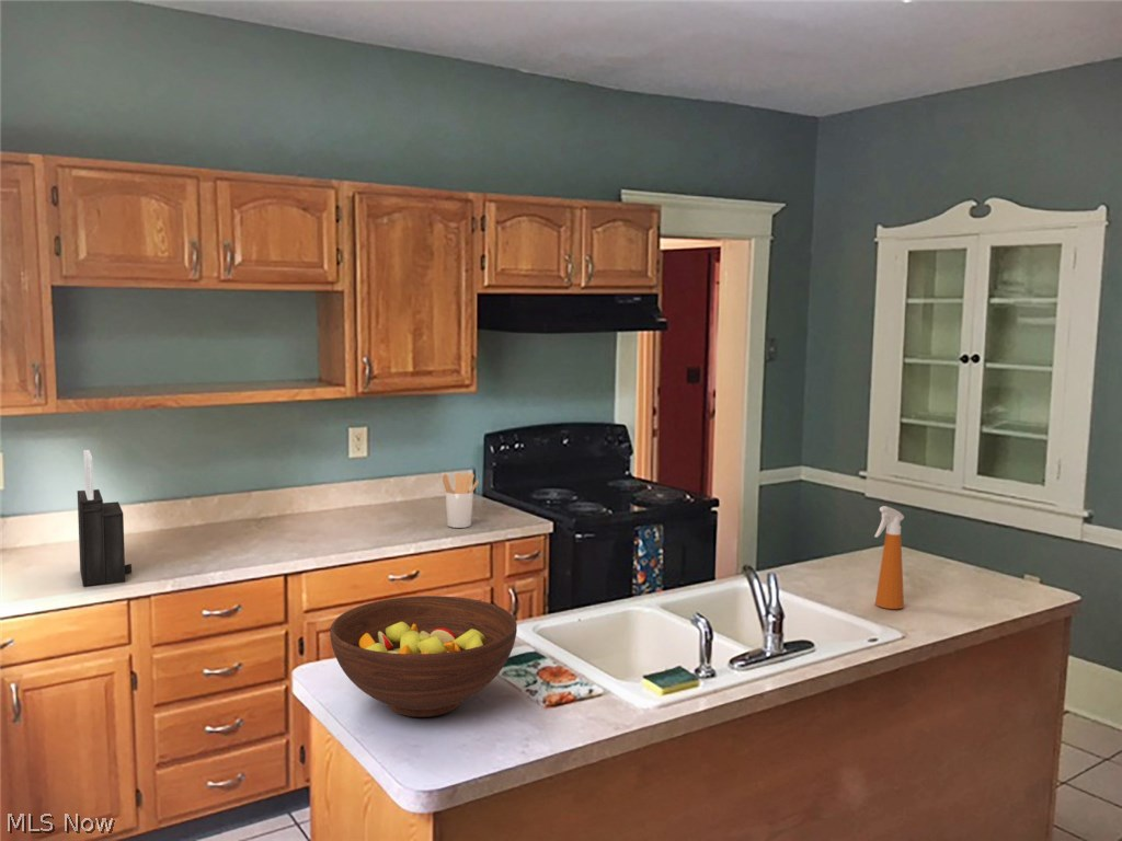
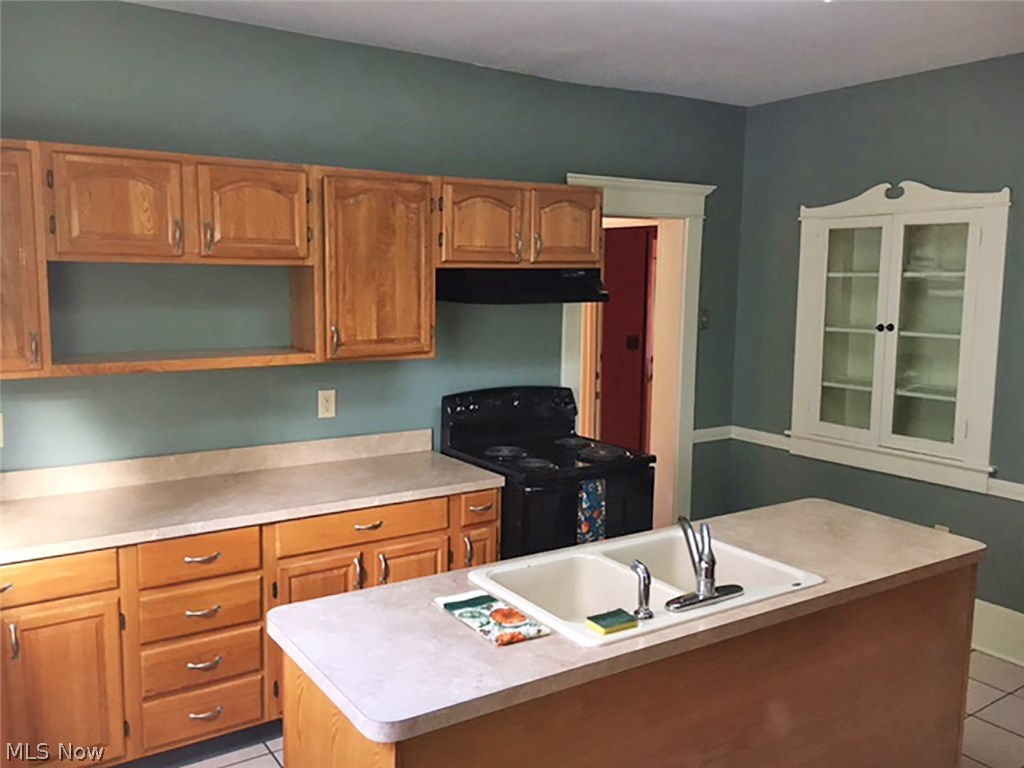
- utensil holder [442,472,480,529]
- fruit bowl [329,595,518,718]
- spray bottle [873,505,905,610]
- knife block [77,449,133,587]
